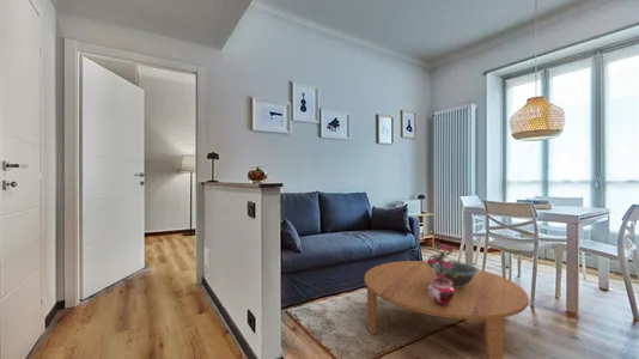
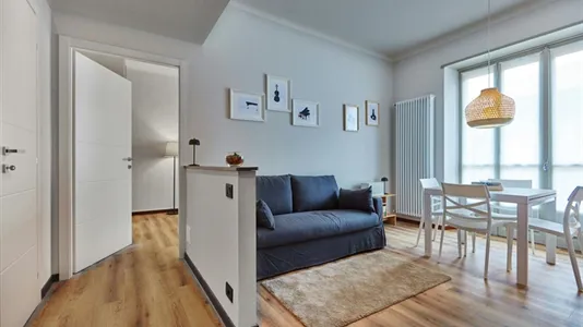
- coffee table [364,260,530,359]
- decorative bowl [432,260,480,287]
- potted plant [425,238,461,306]
